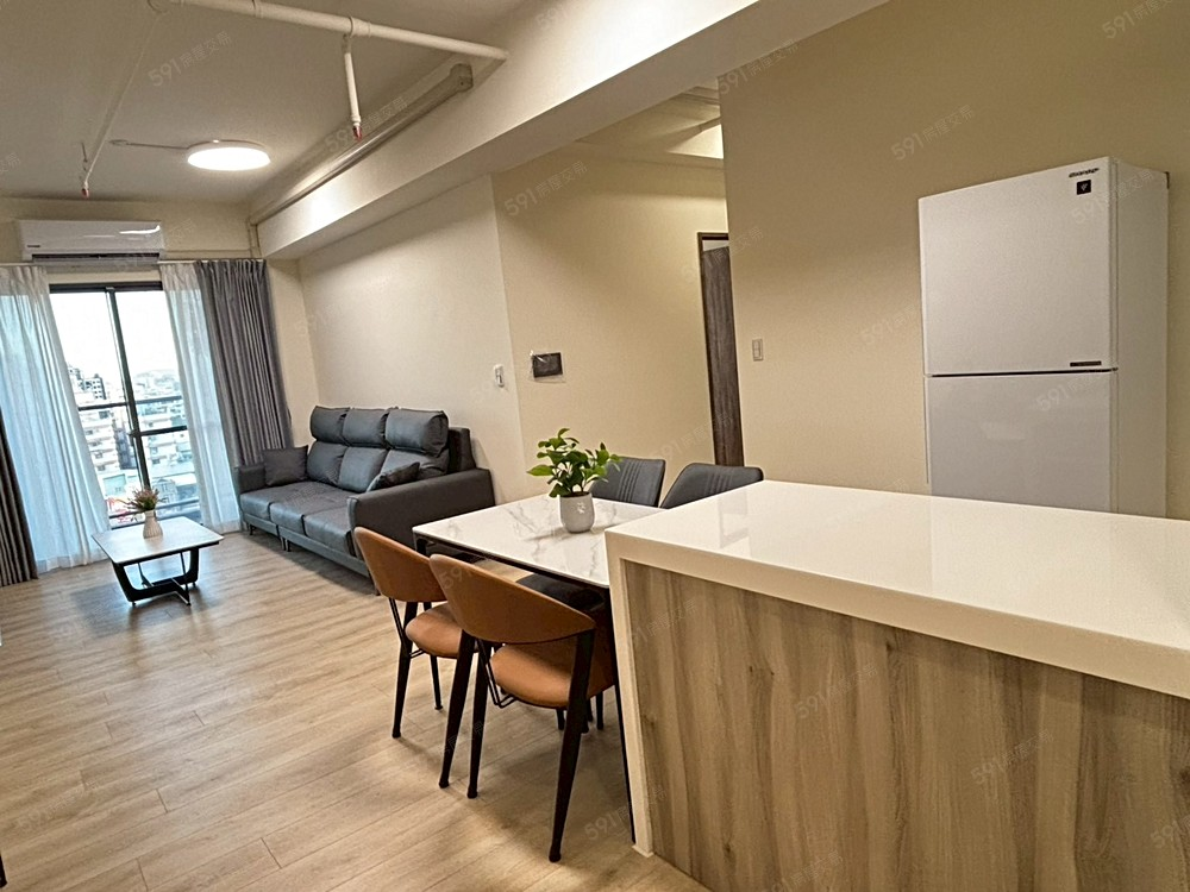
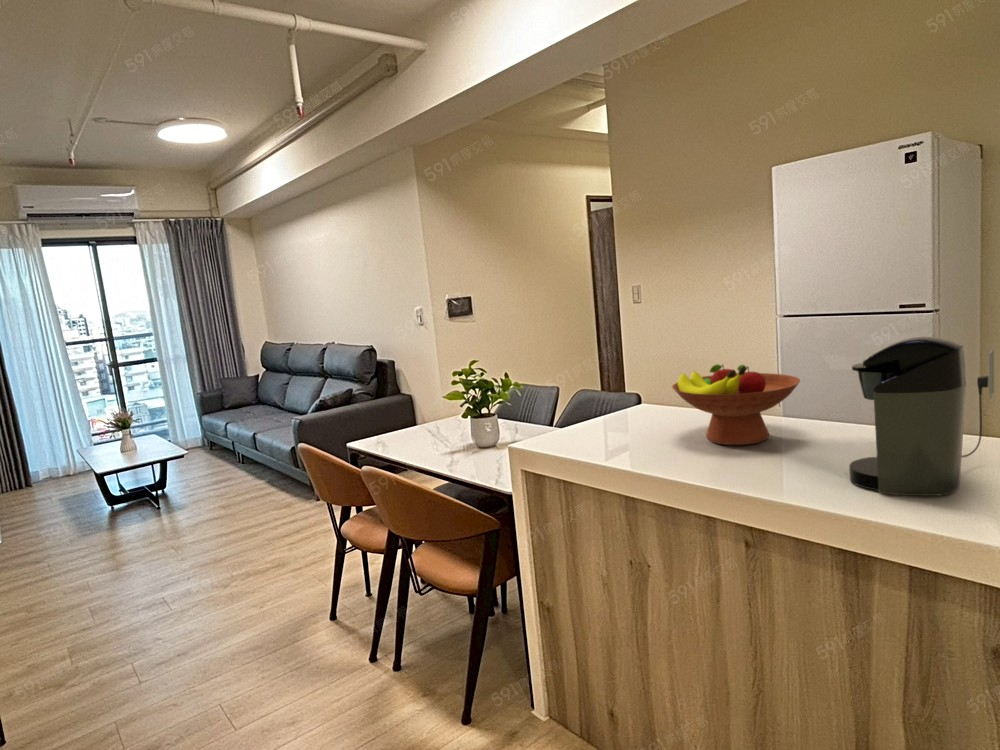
+ coffee maker [848,336,995,497]
+ fruit bowl [671,363,801,446]
